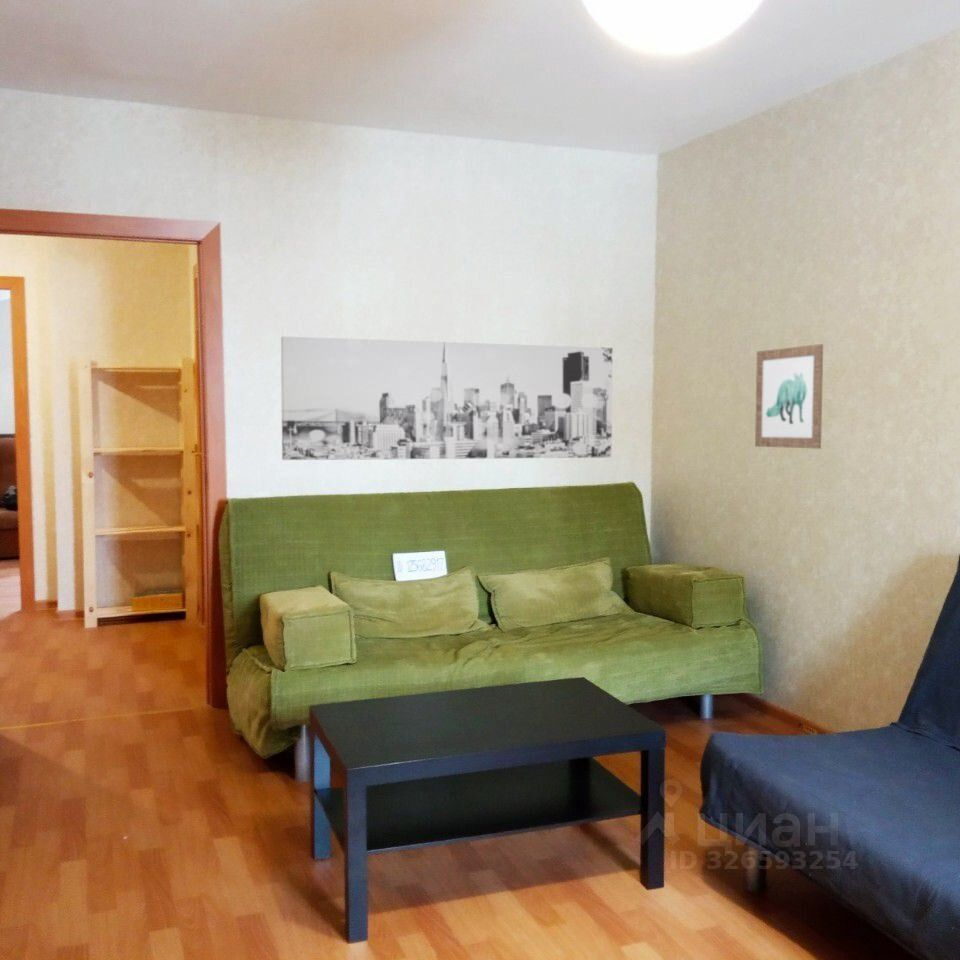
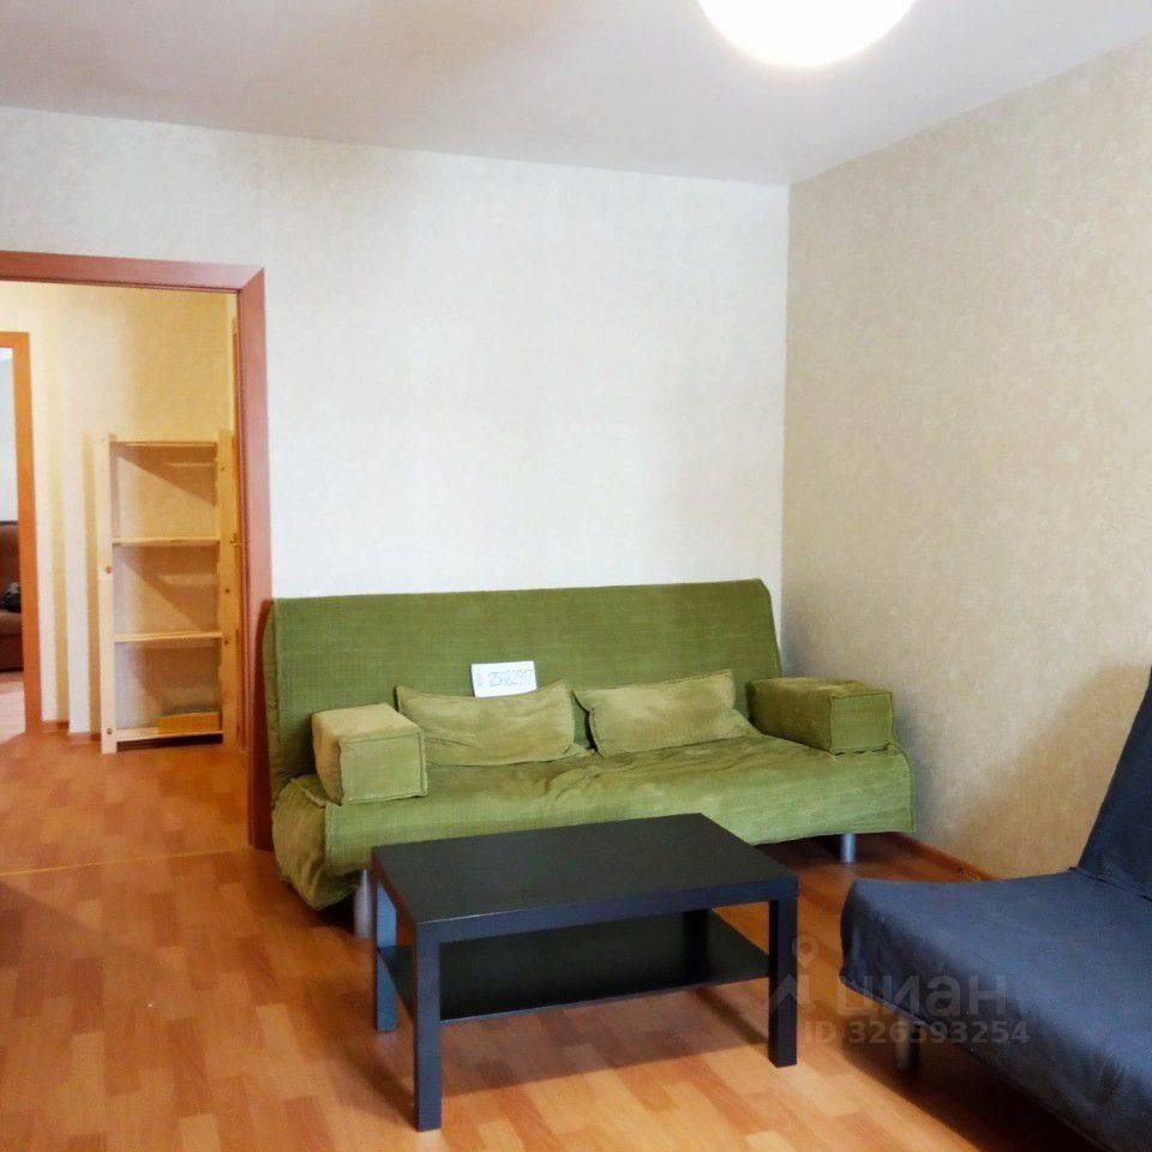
- wall art [280,335,613,461]
- wall art [754,343,824,450]
